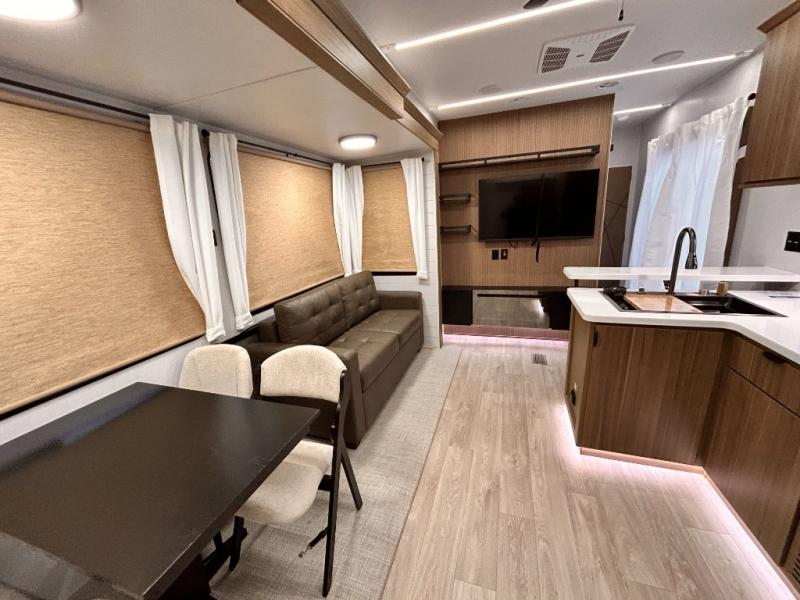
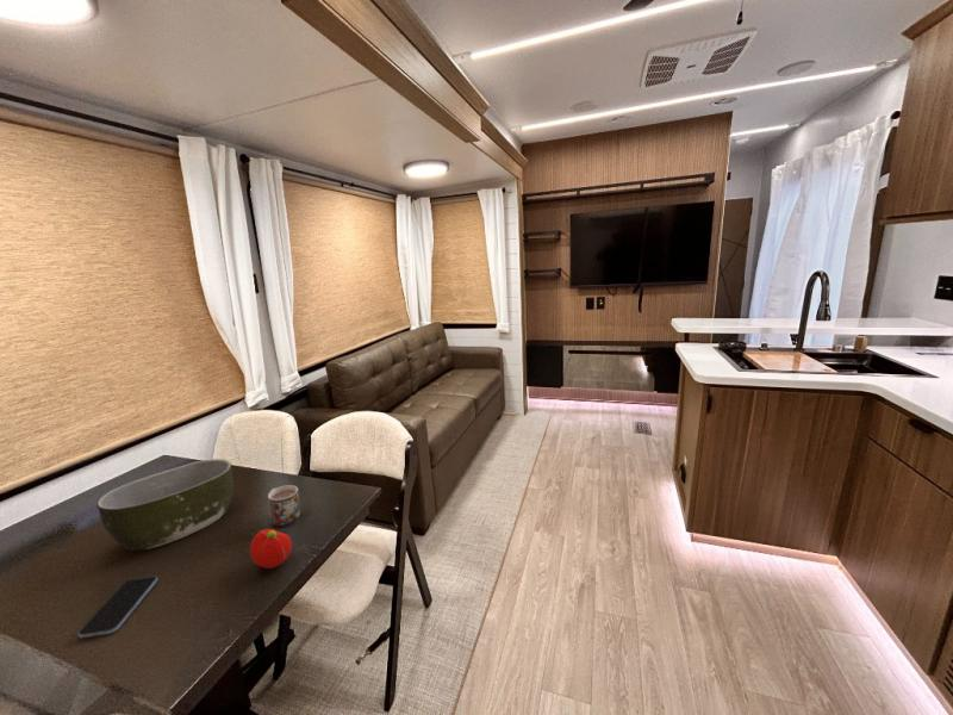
+ smartphone [77,576,158,639]
+ mug [267,484,301,528]
+ bowl [95,458,235,551]
+ fruit [249,528,293,570]
